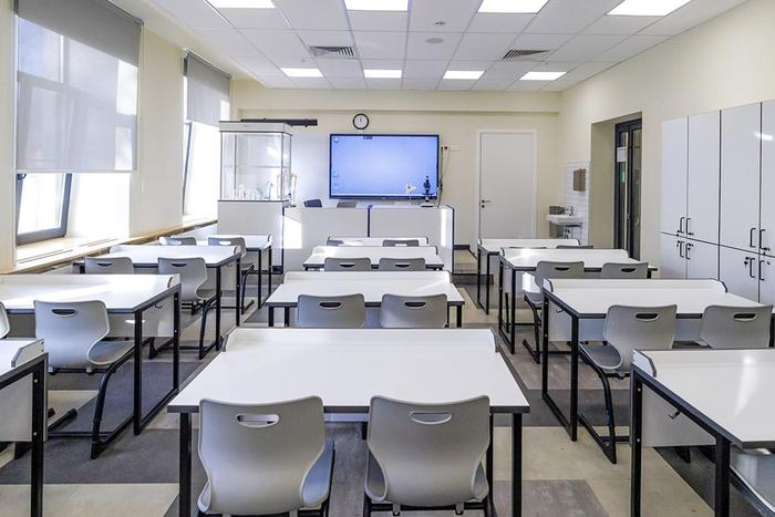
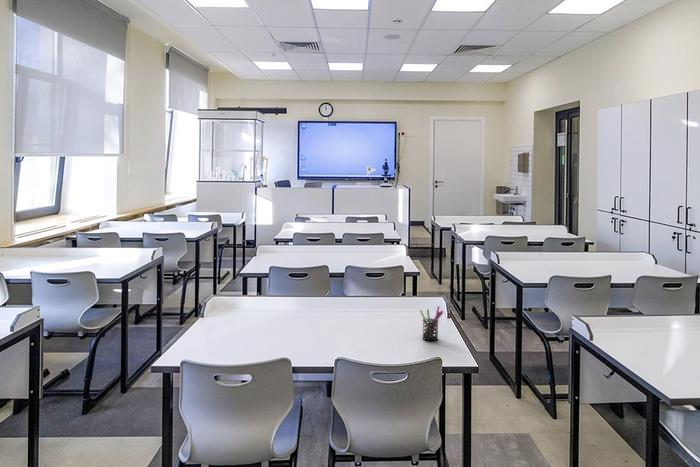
+ pen holder [419,305,444,341]
